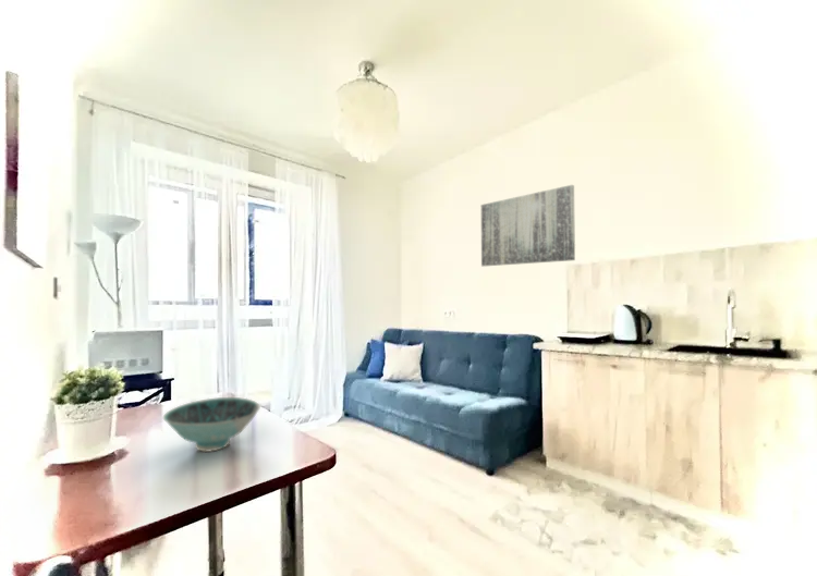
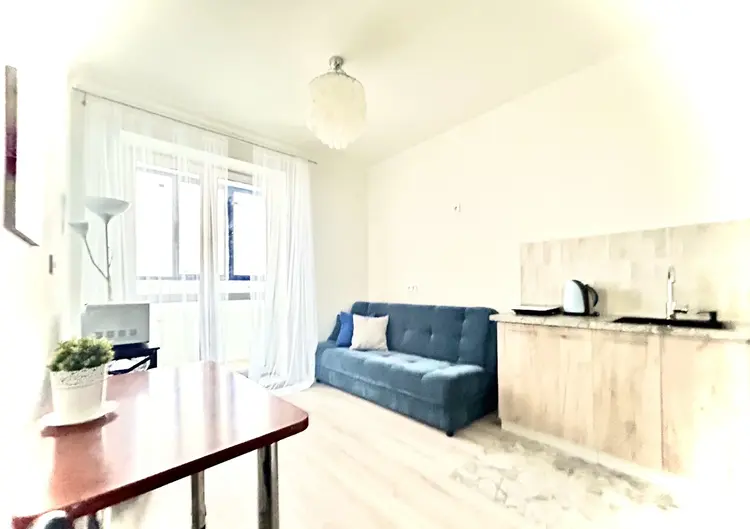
- bowl [162,396,261,453]
- wall art [480,184,576,268]
